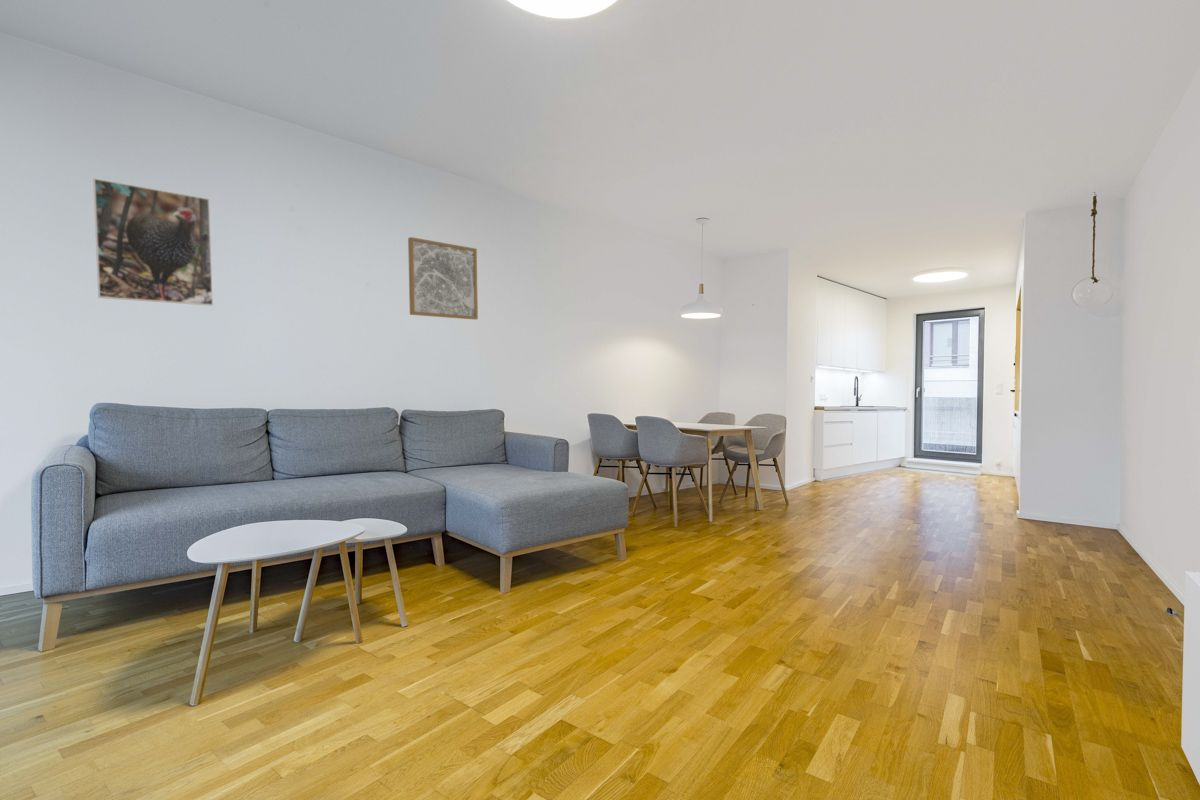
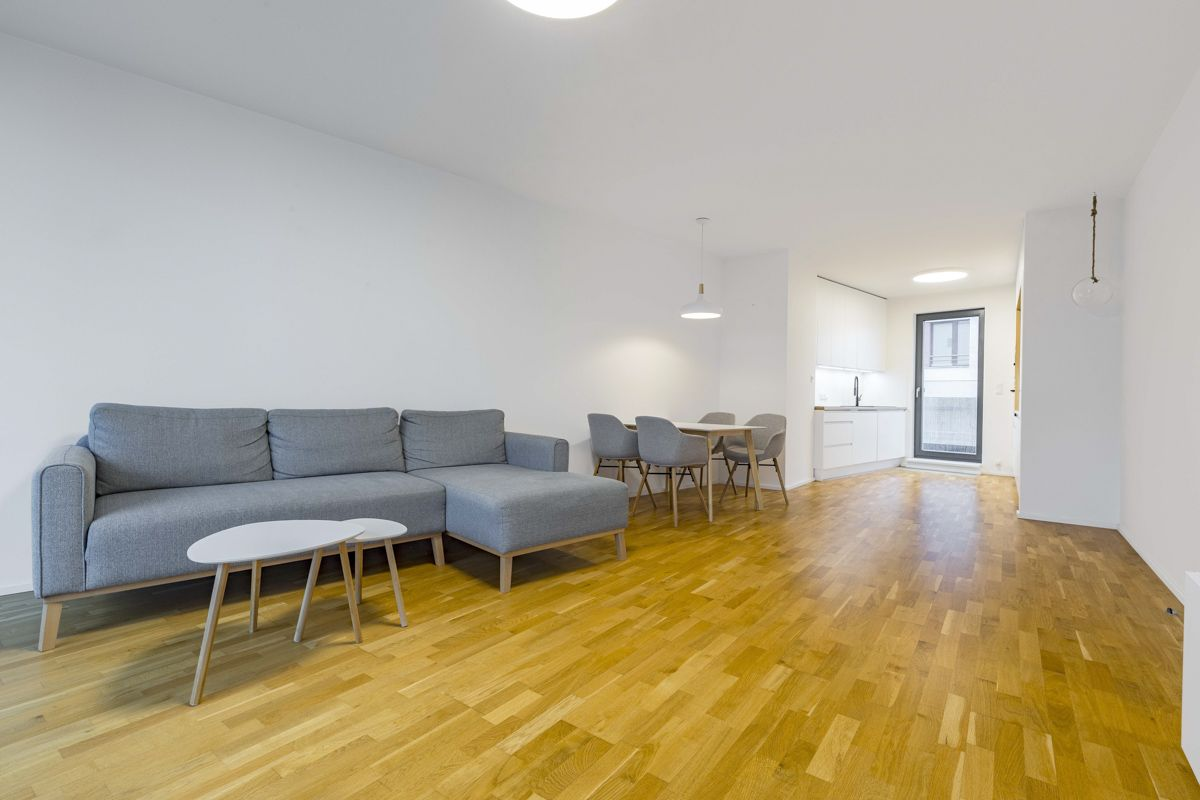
- wall art [407,236,479,321]
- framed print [92,177,214,307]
